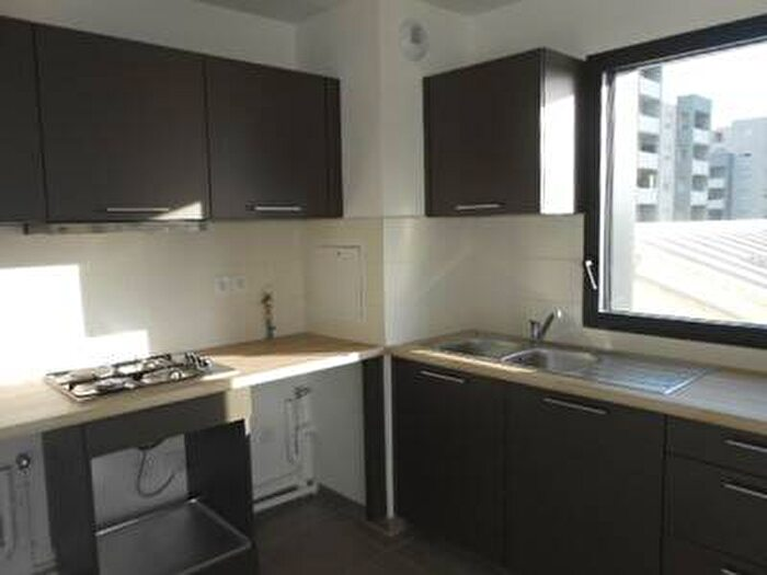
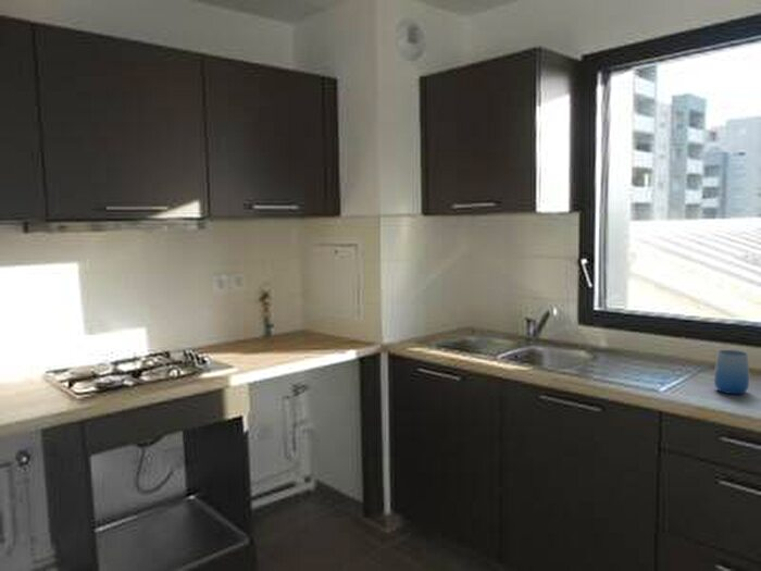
+ cup [713,349,751,395]
